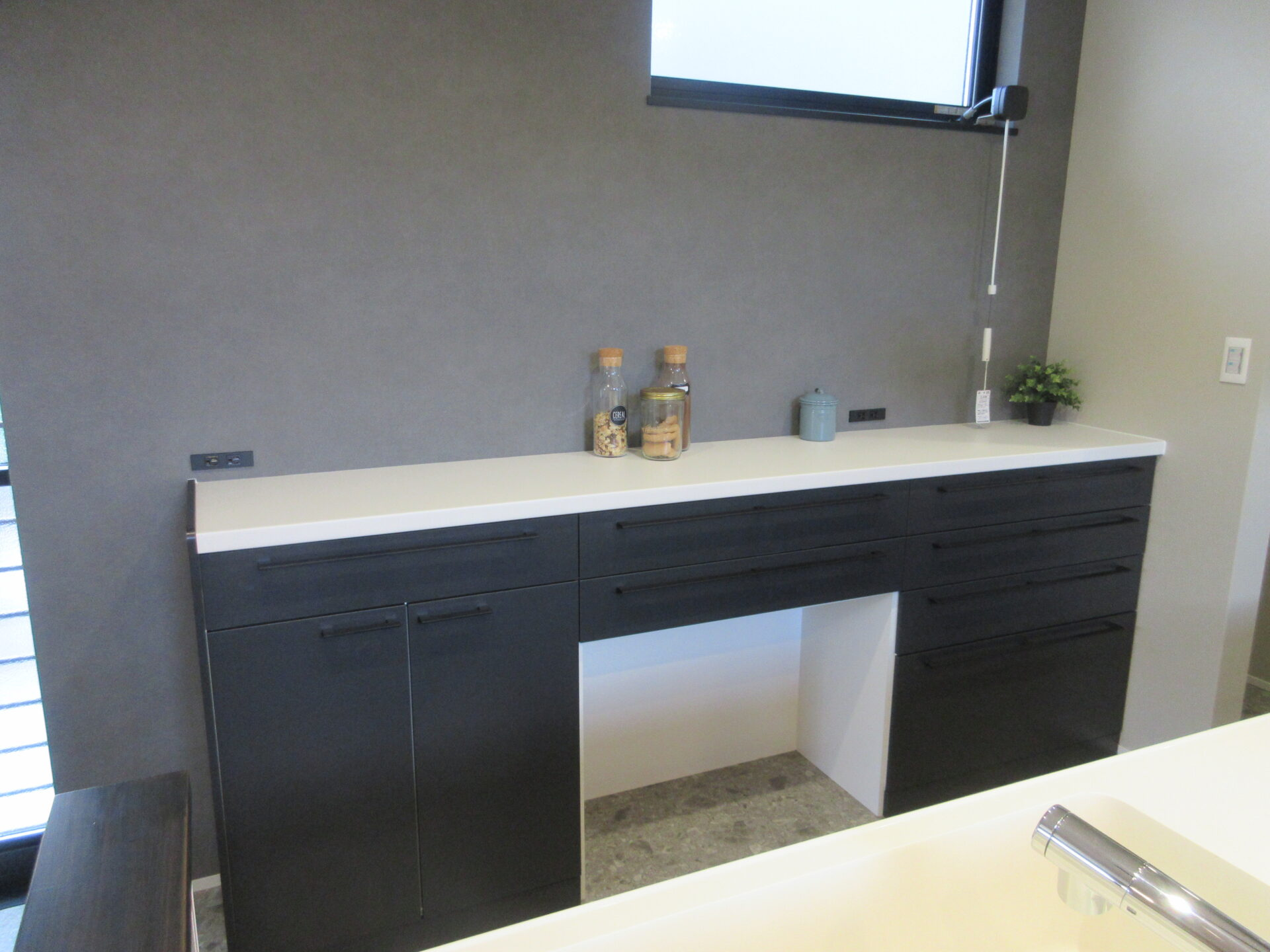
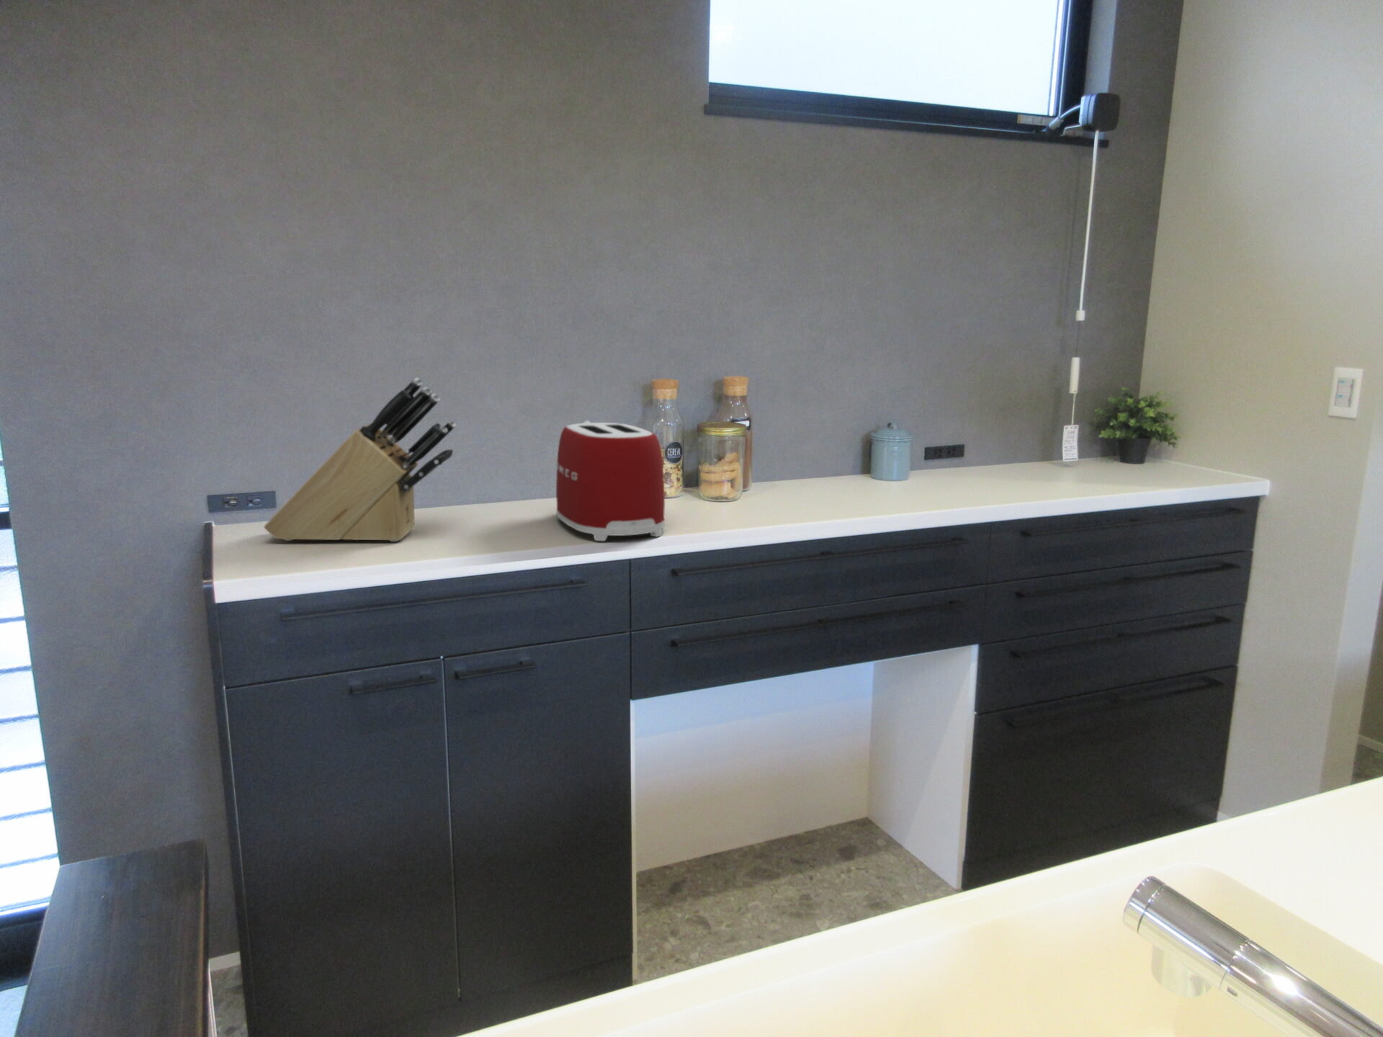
+ toaster [555,419,665,541]
+ knife block [264,377,456,542]
